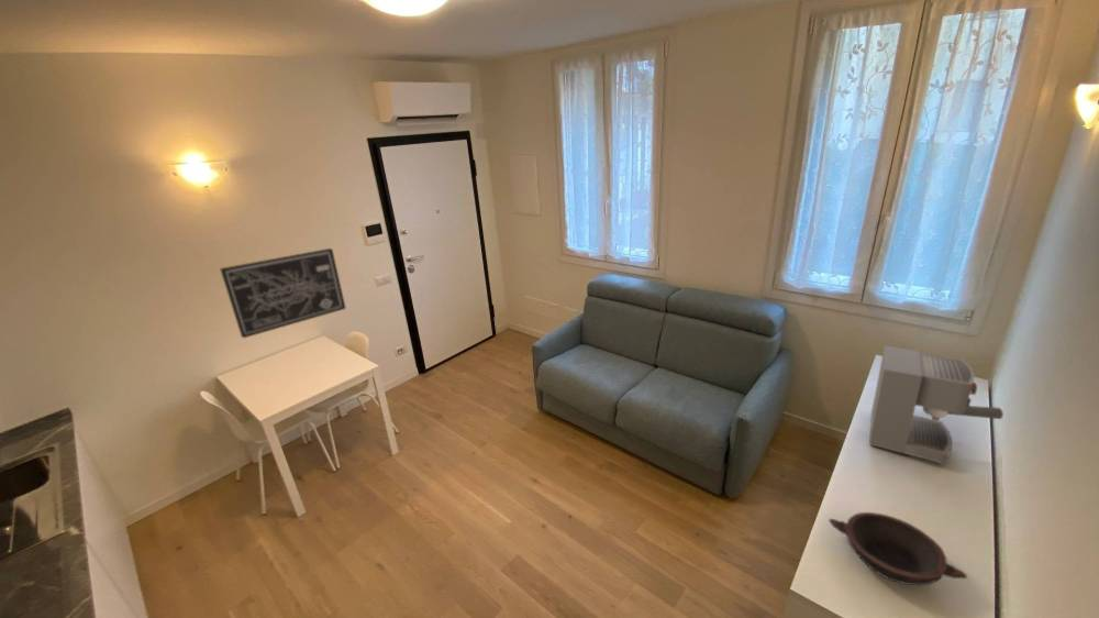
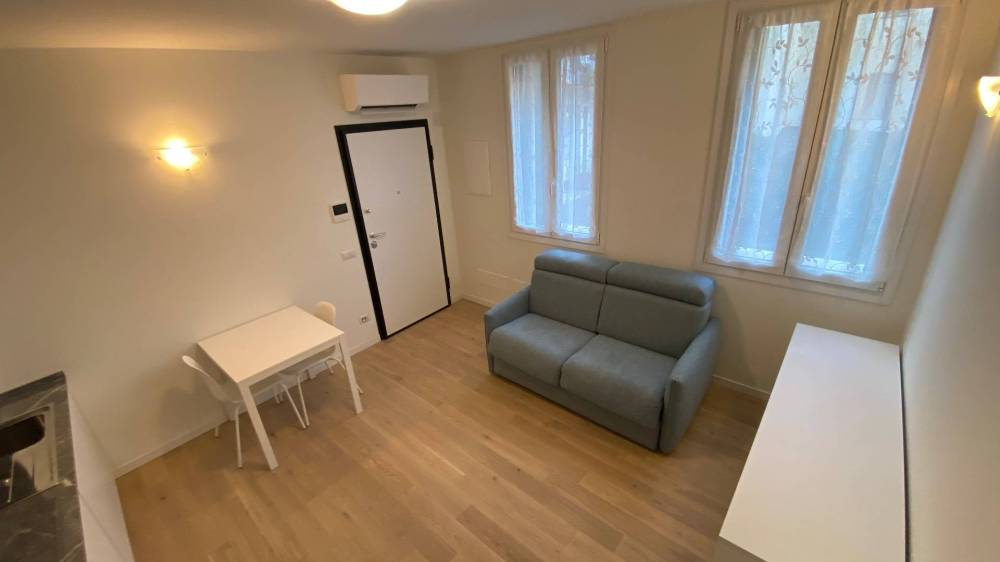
- wall art [219,247,347,339]
- coffee maker [868,345,1004,465]
- bowl [828,511,968,586]
